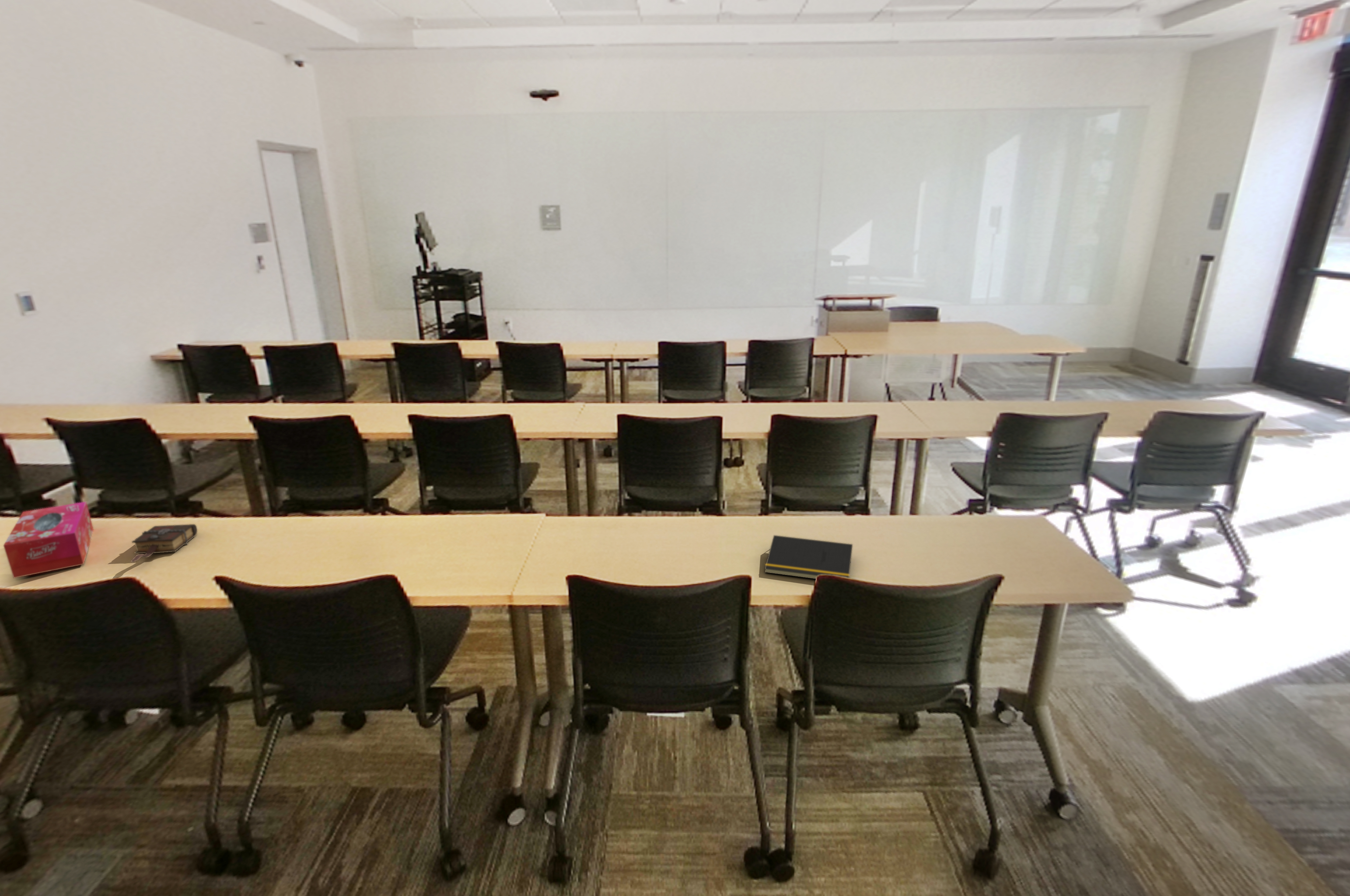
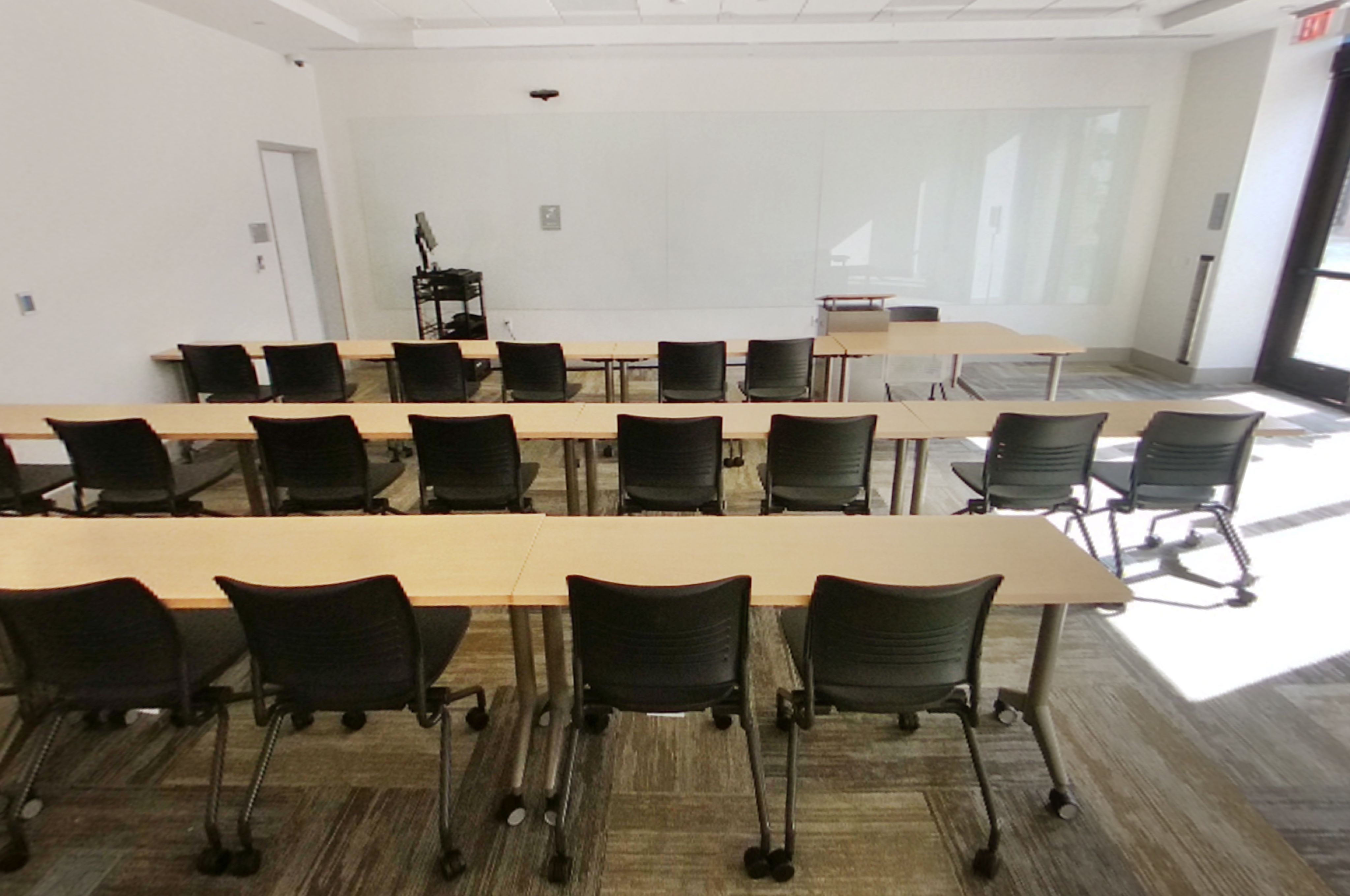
- notepad [764,535,853,579]
- book [130,524,198,563]
- tissue box [3,501,94,579]
